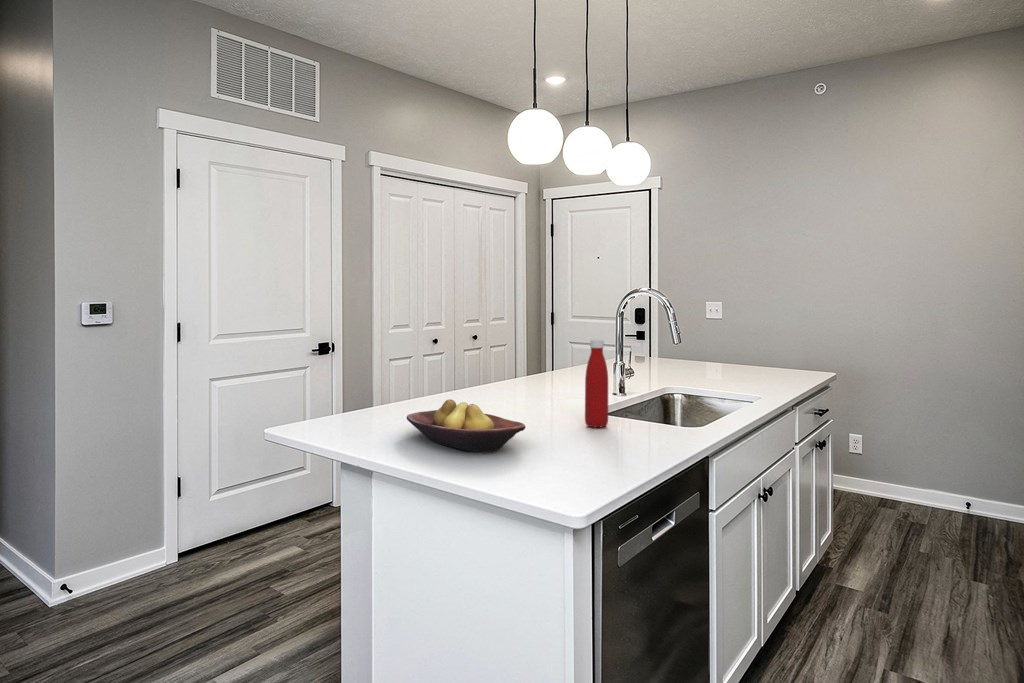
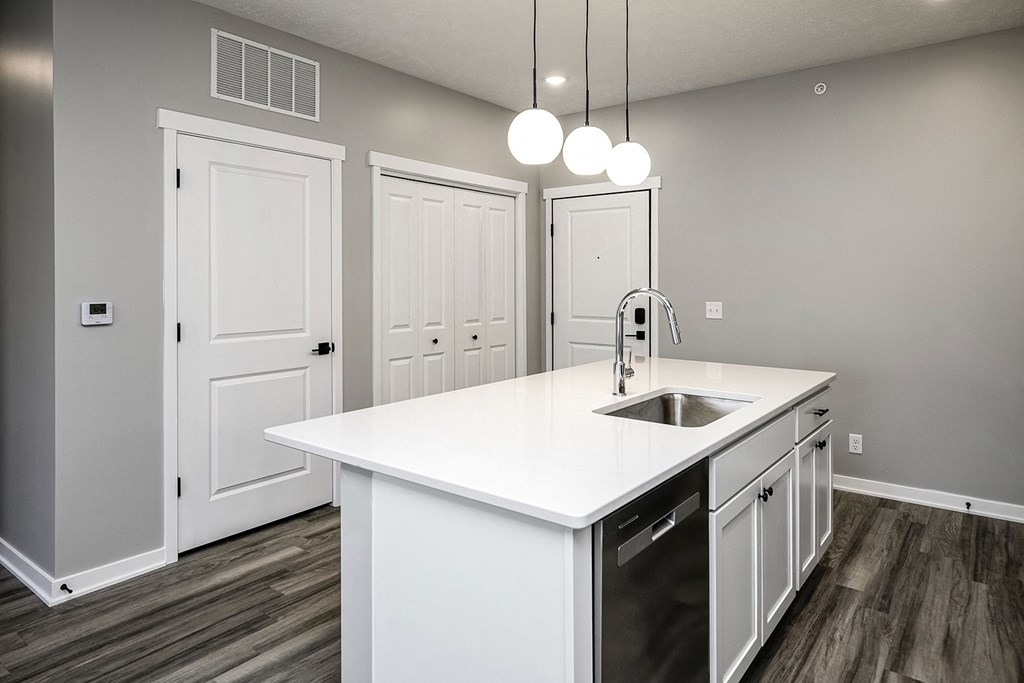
- fruit bowl [406,398,526,452]
- bottle [584,338,609,428]
